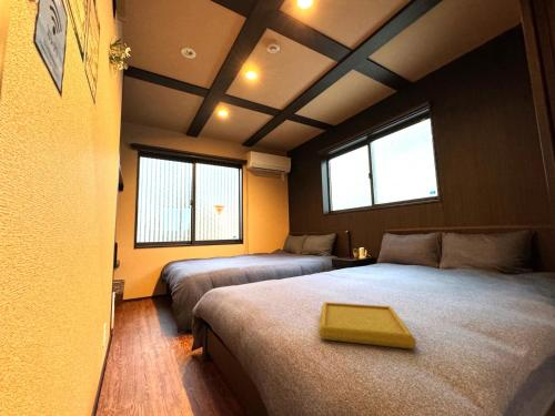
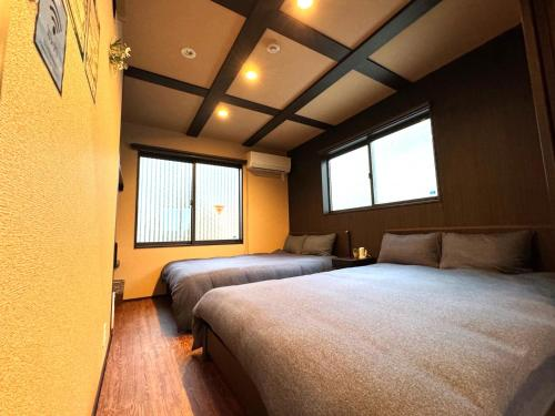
- serving tray [317,301,417,349]
